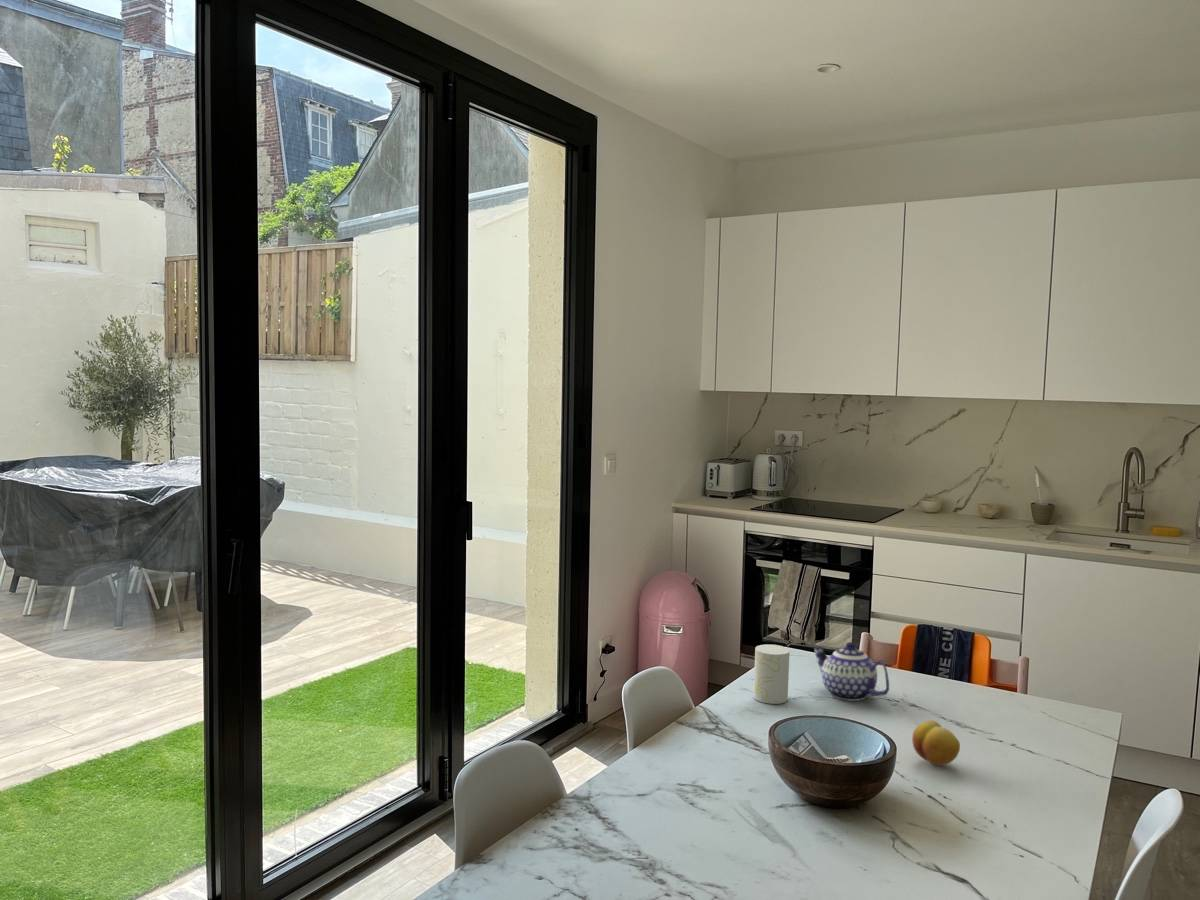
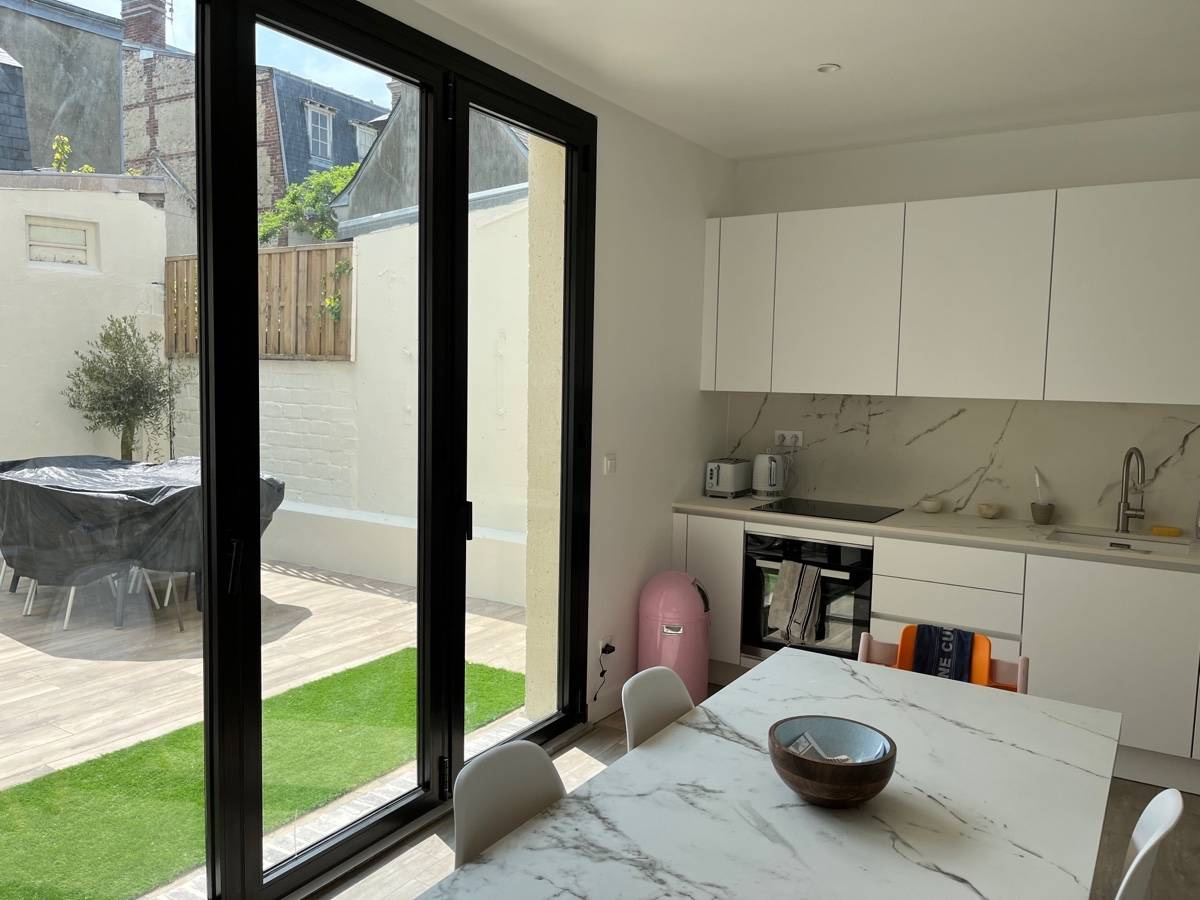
- teapot [813,641,890,702]
- cup [753,643,791,705]
- fruit [911,720,961,767]
